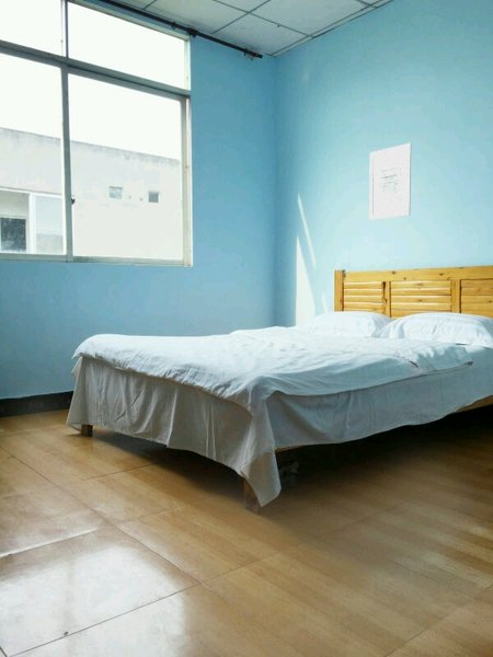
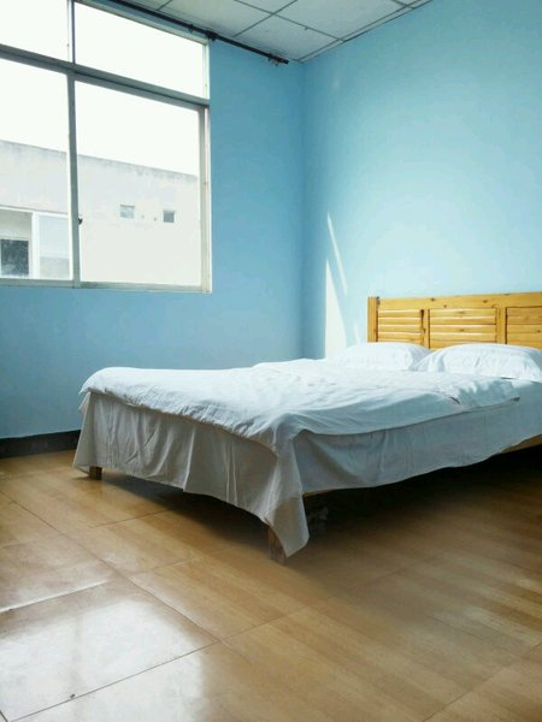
- wall art [368,142,412,221]
